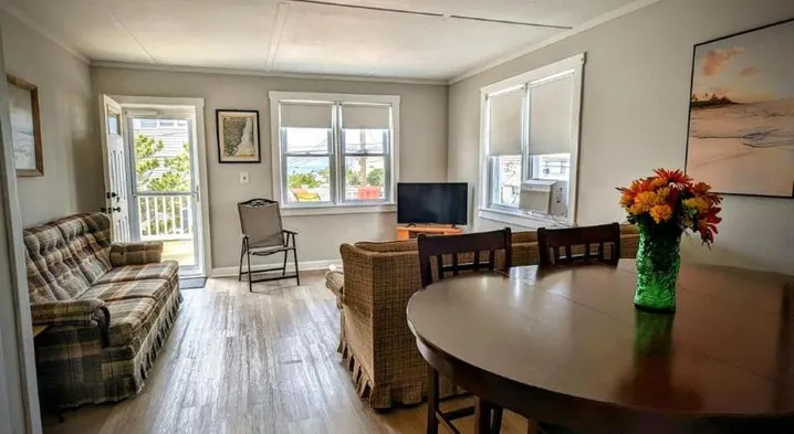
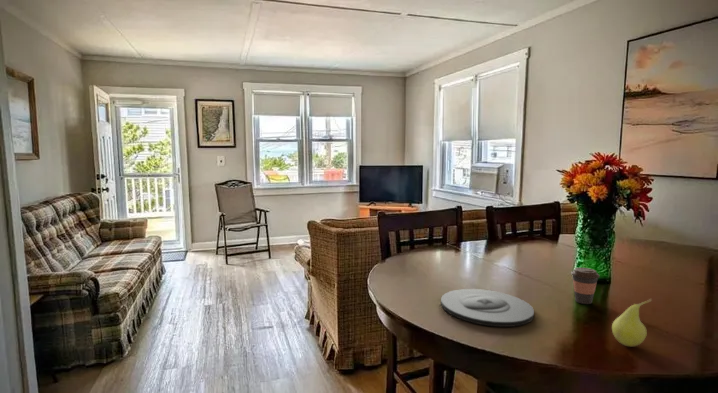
+ fruit [611,298,653,347]
+ coffee cup [570,267,601,305]
+ plate [440,288,535,328]
